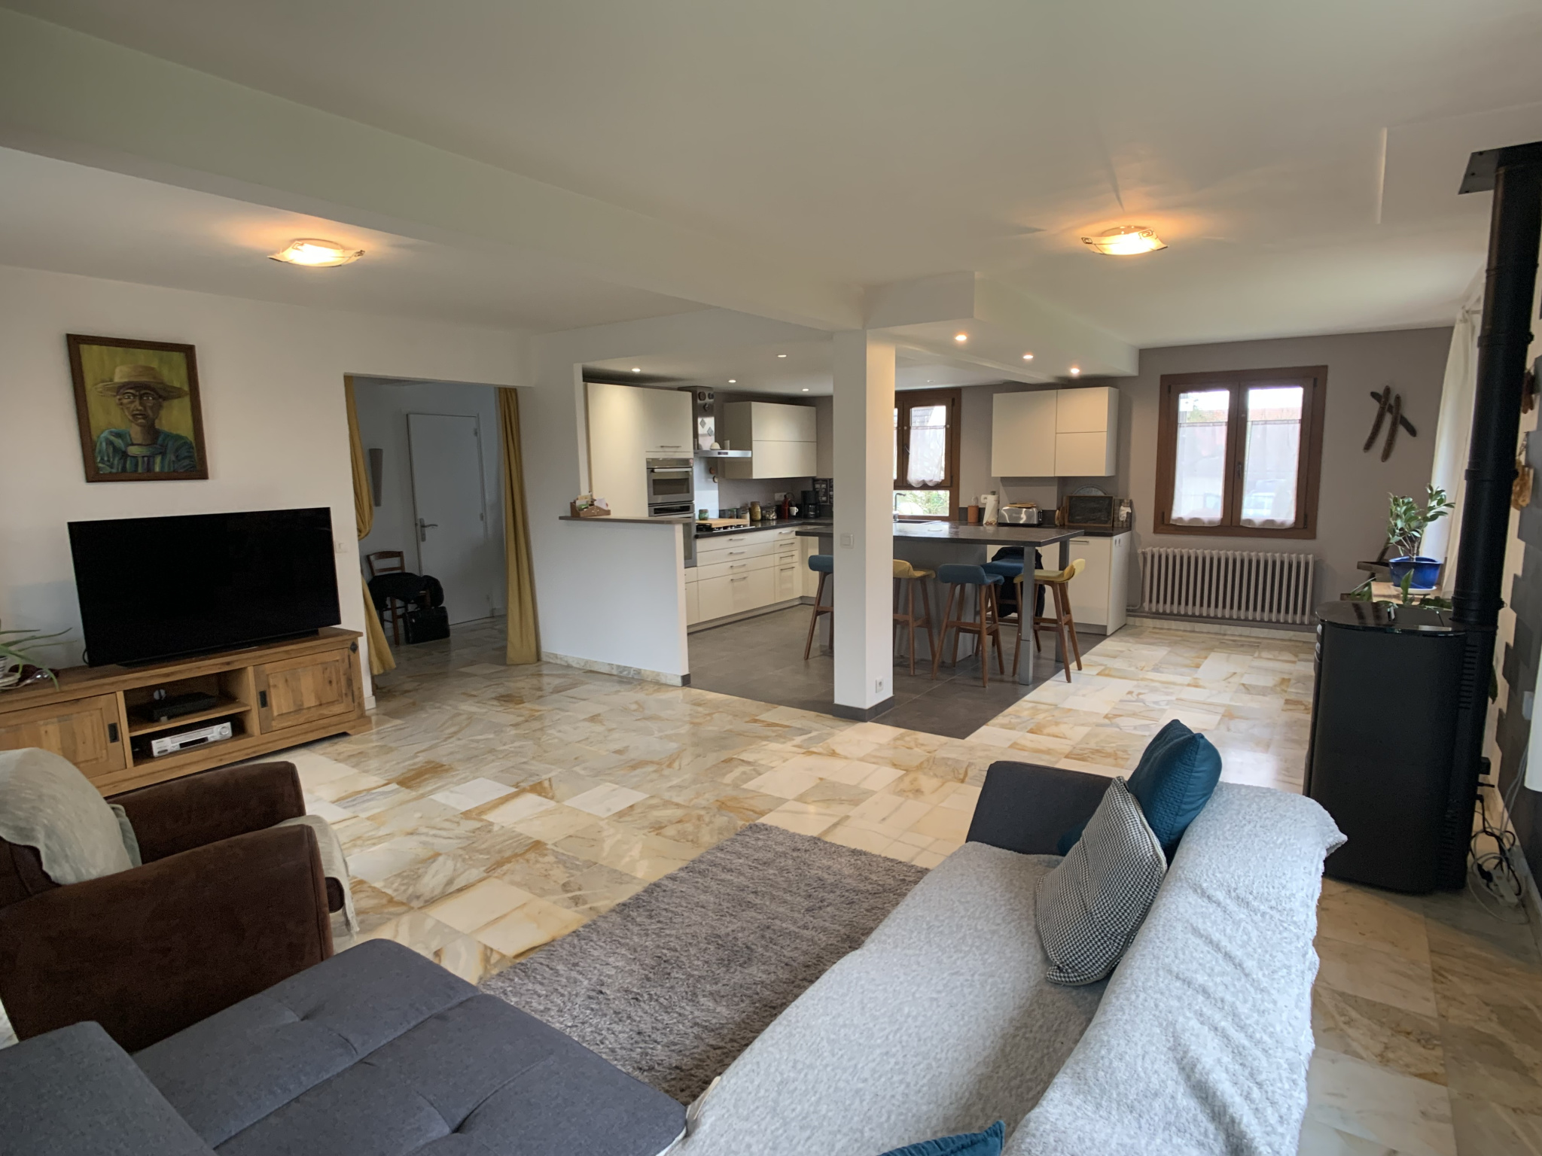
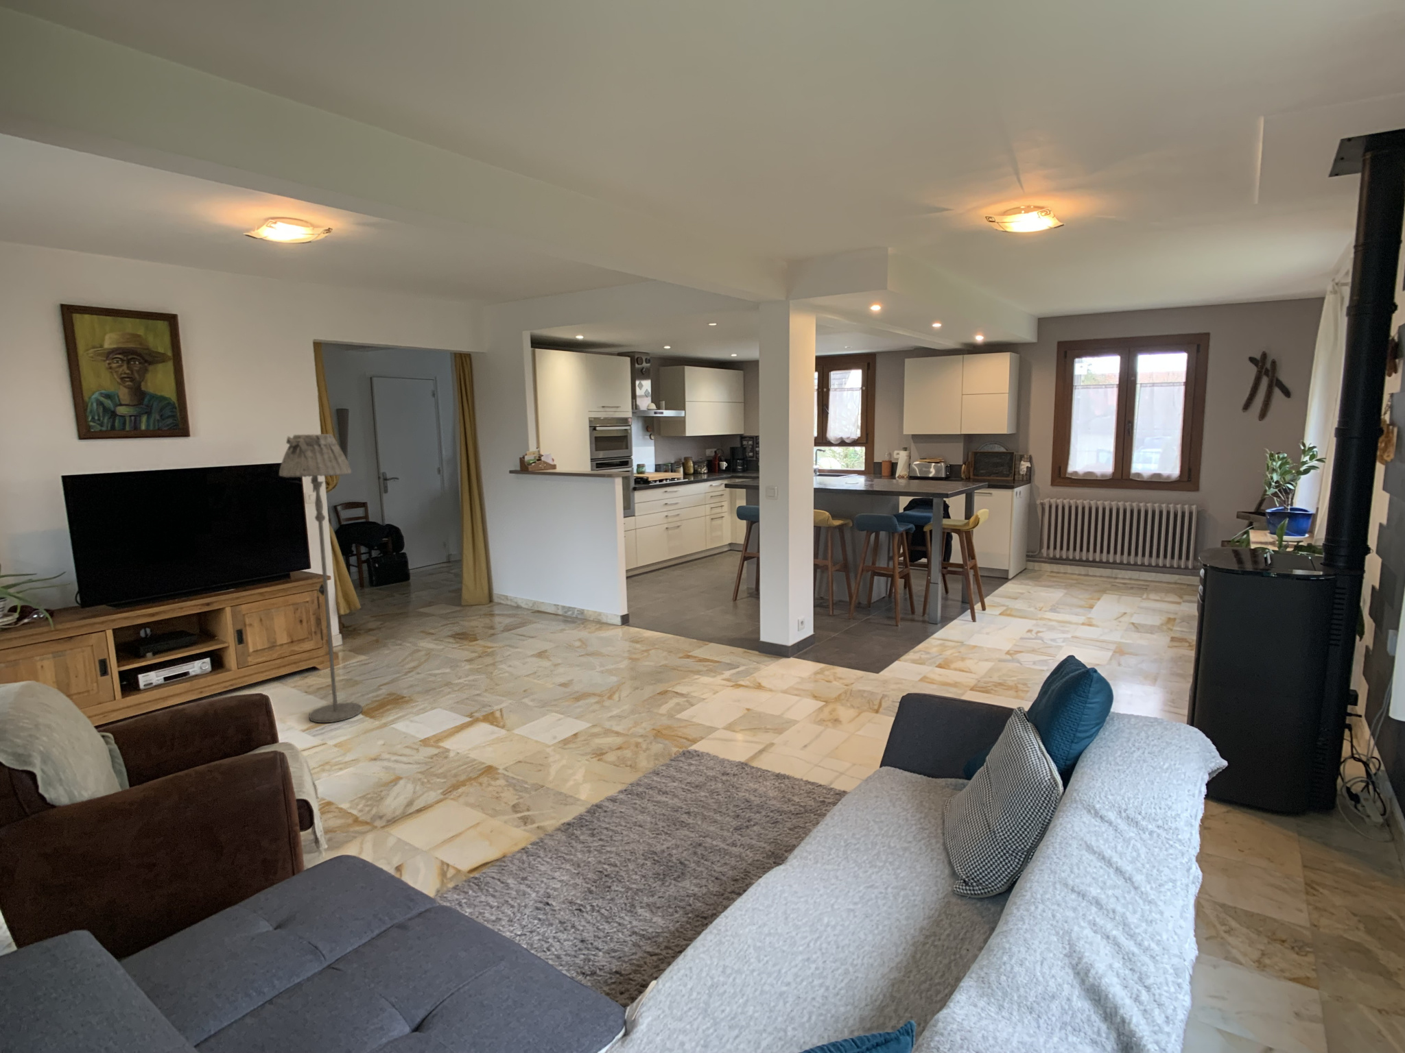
+ floor lamp [279,434,363,723]
